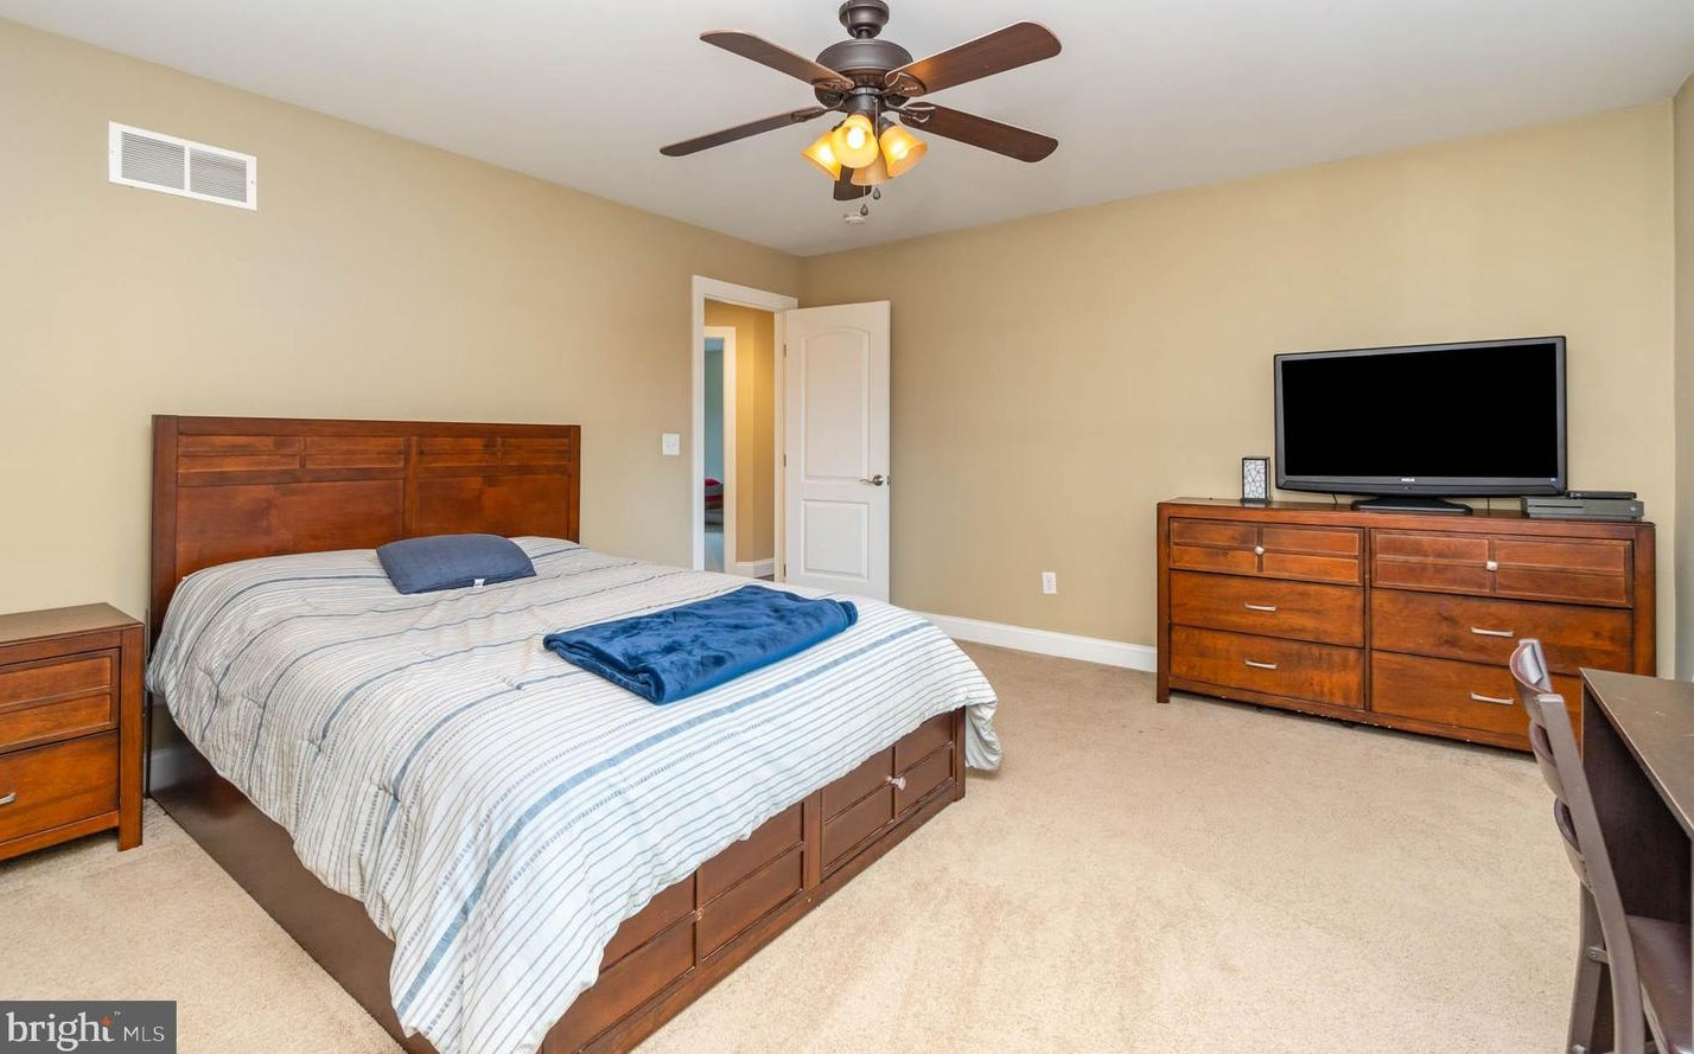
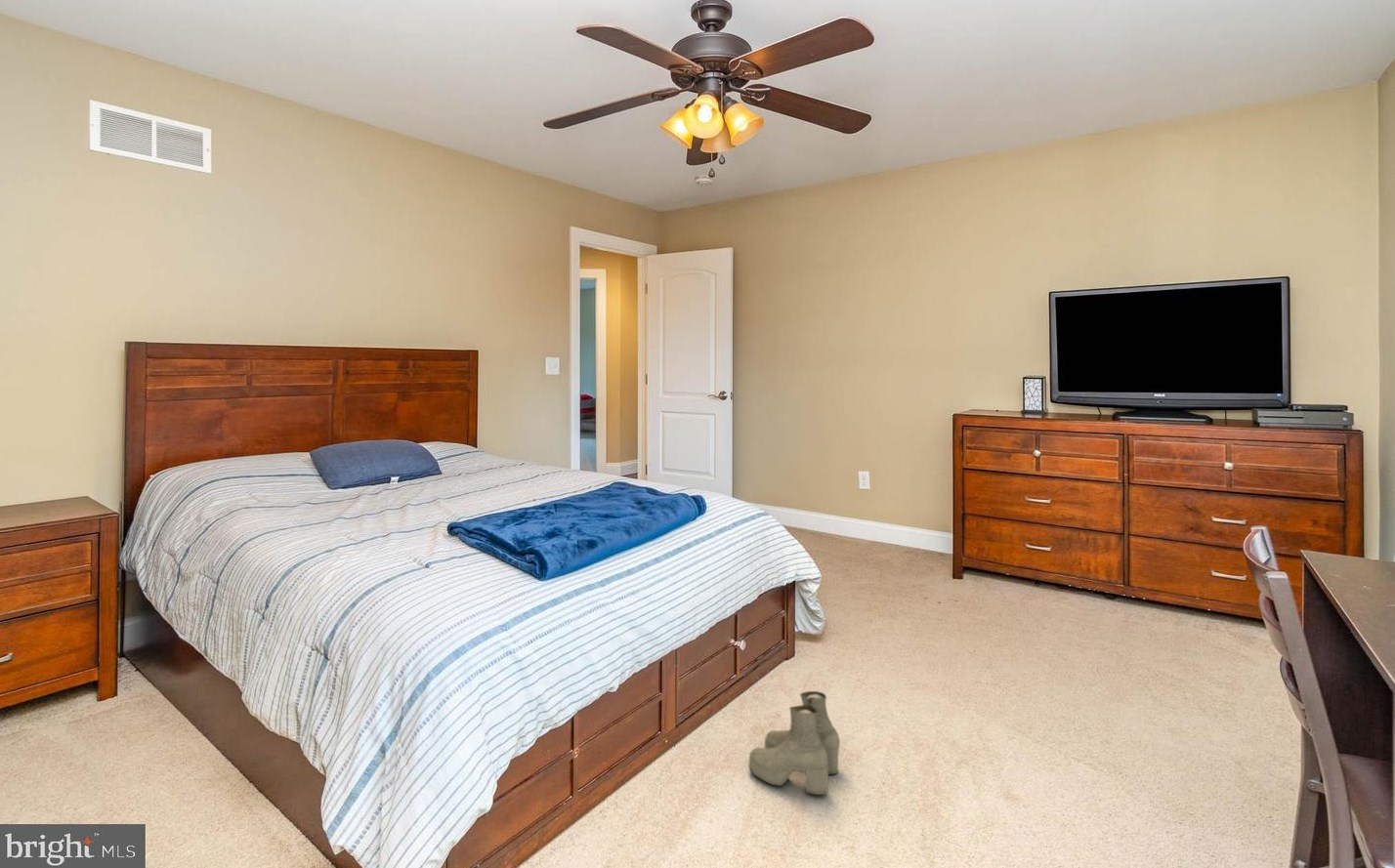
+ boots [747,690,841,796]
